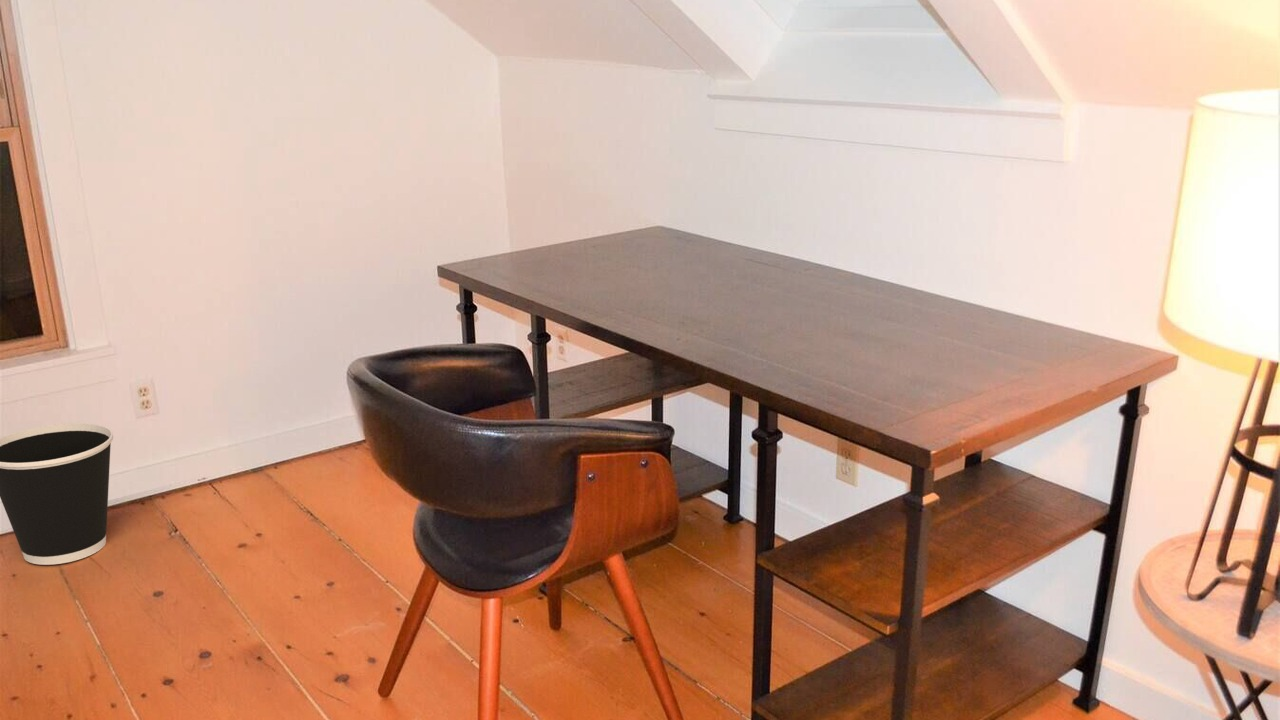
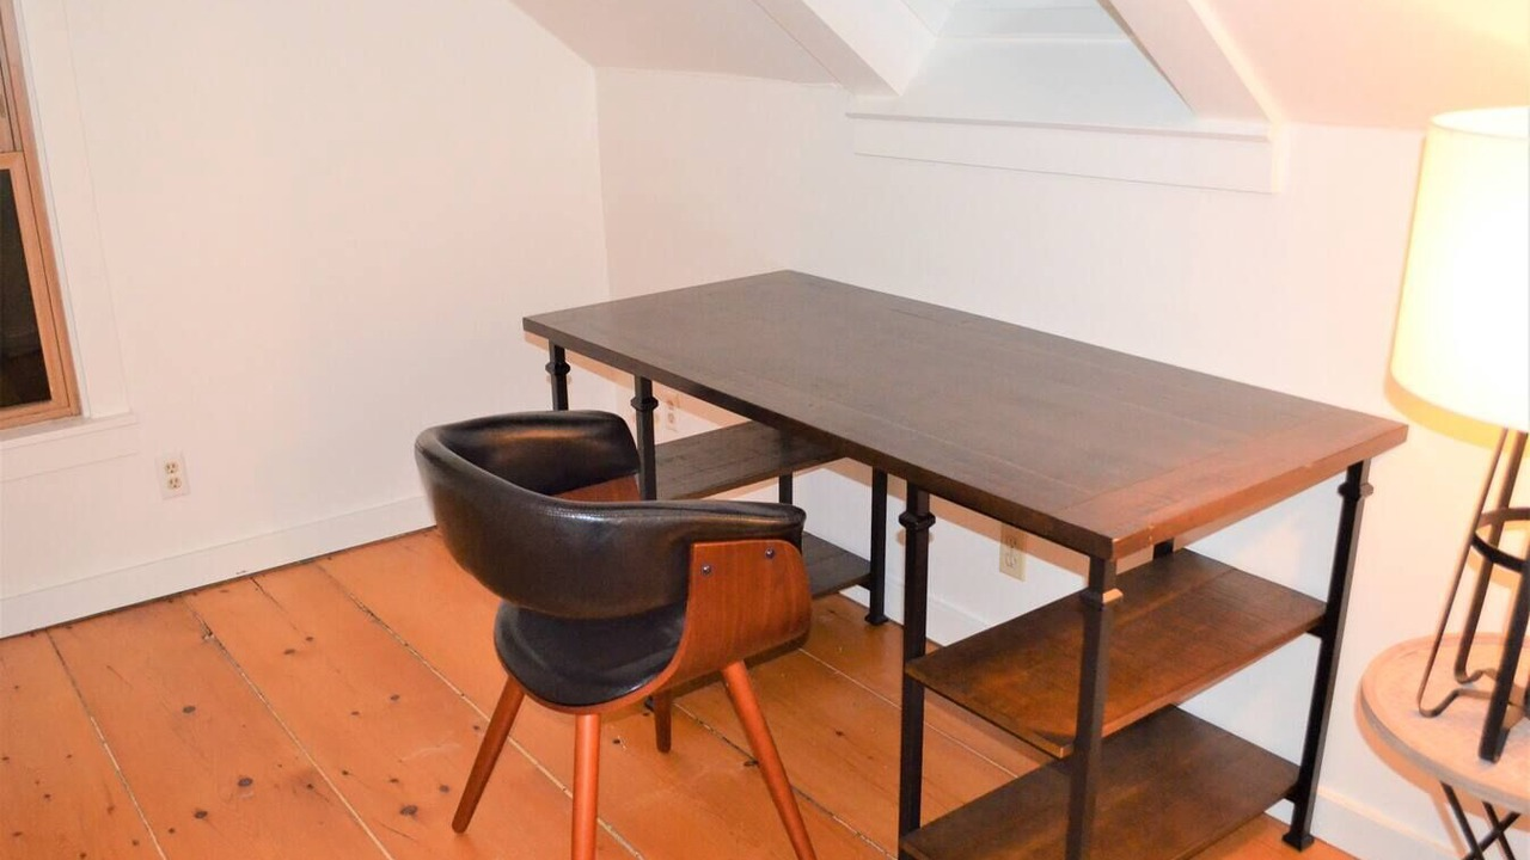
- wastebasket [0,422,114,566]
